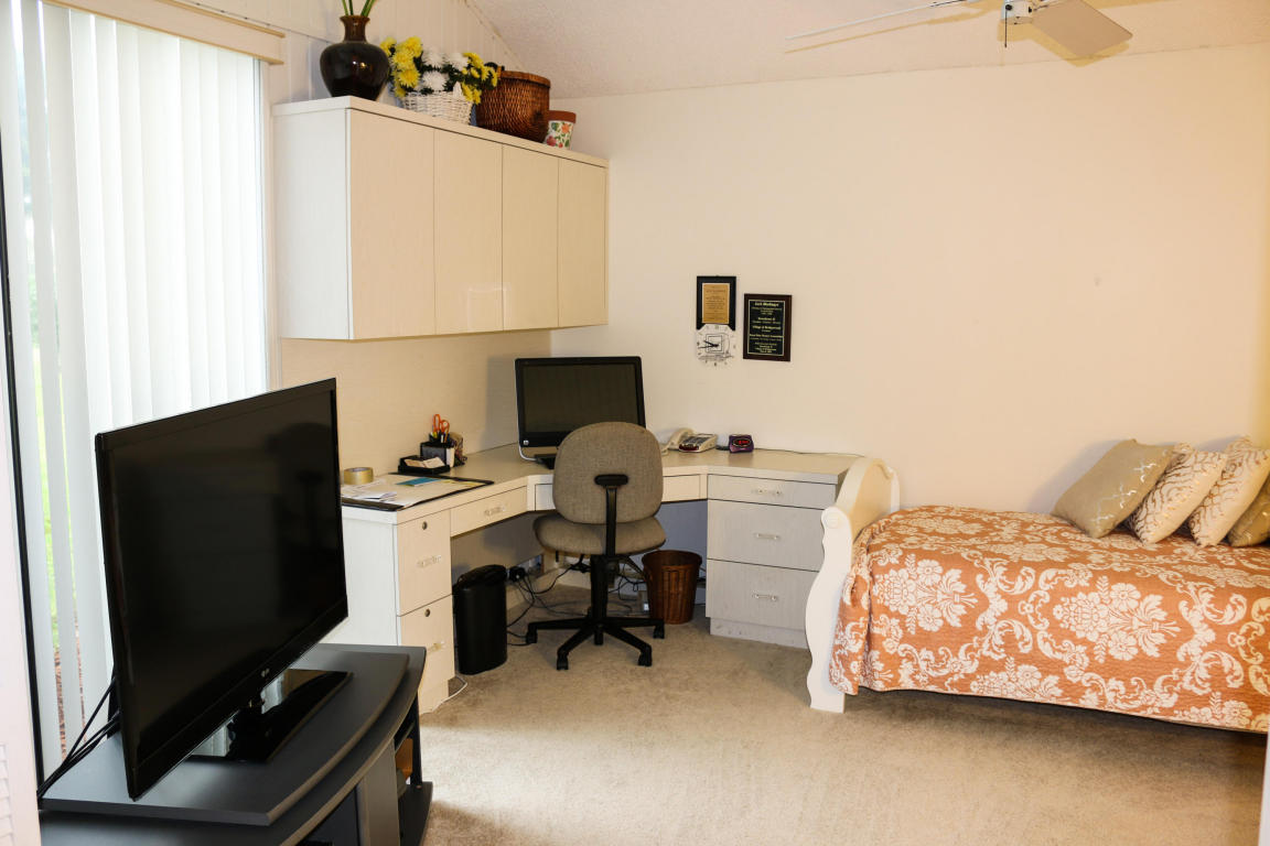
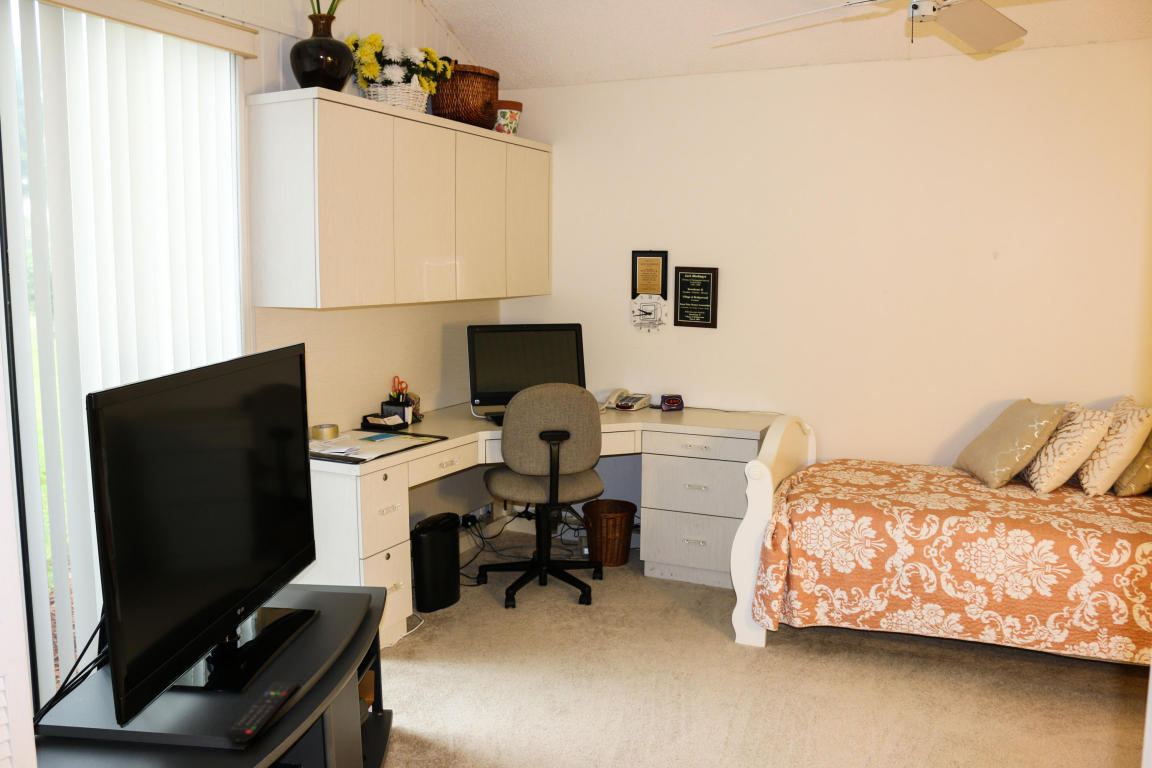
+ remote control [224,680,300,743]
